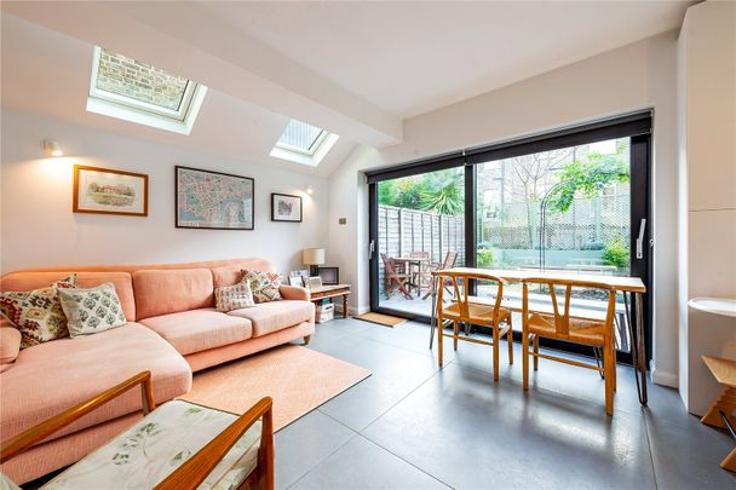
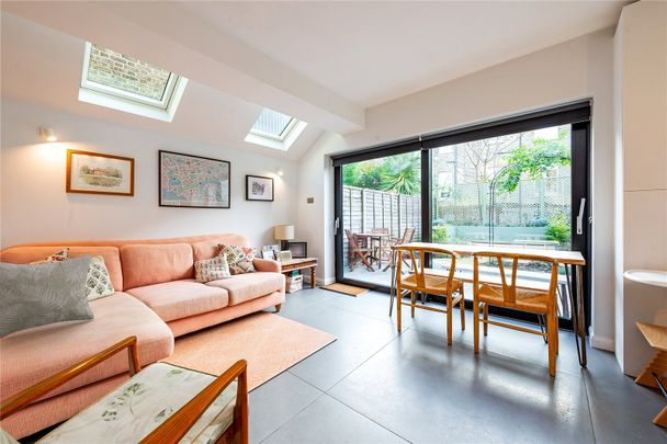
+ decorative pillow [0,253,95,339]
